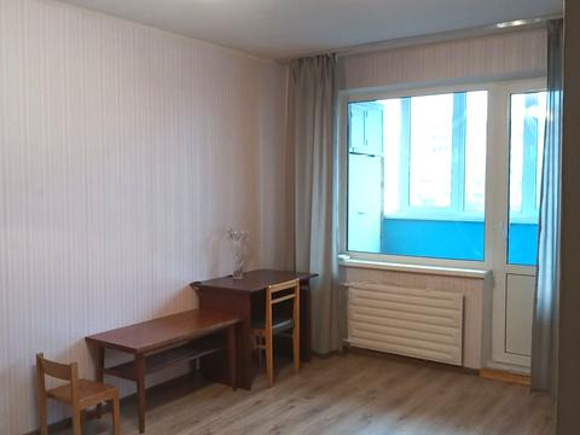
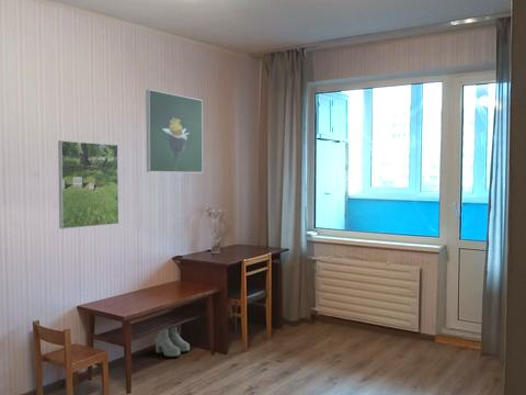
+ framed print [145,89,204,173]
+ boots [155,326,191,358]
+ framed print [57,139,119,230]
